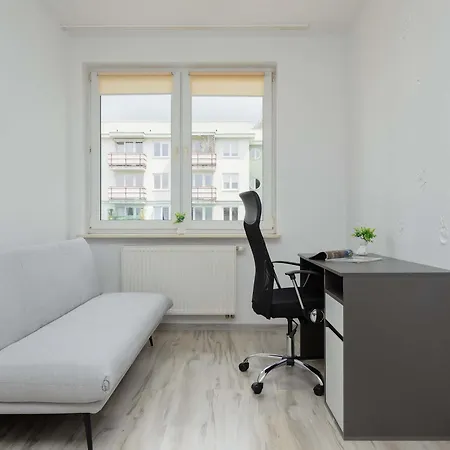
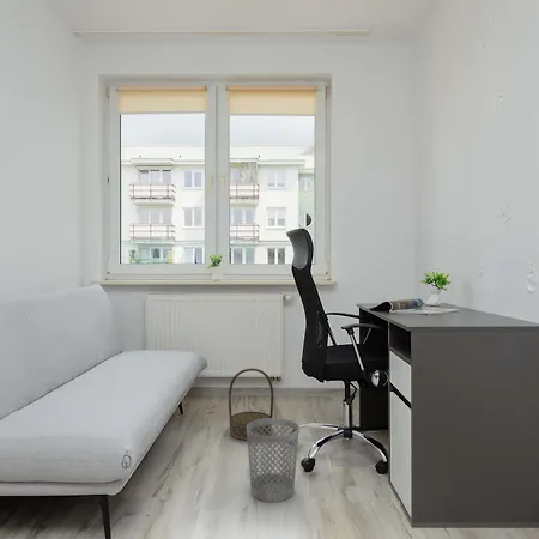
+ wastebasket [247,417,301,503]
+ basket [228,368,274,441]
